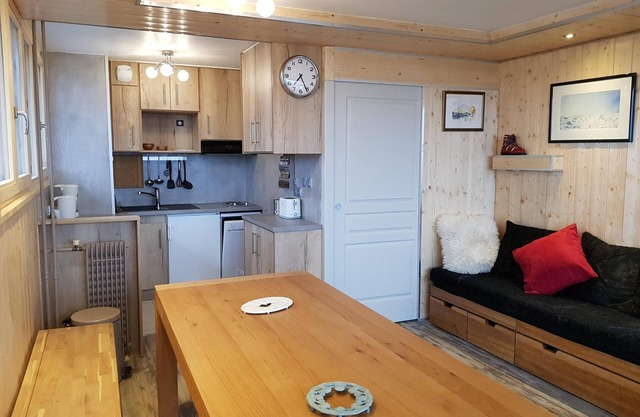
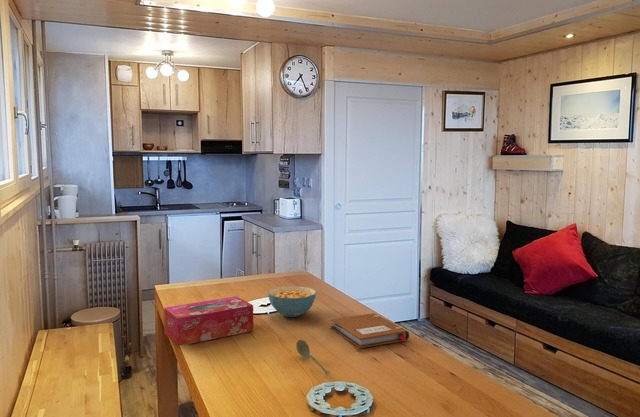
+ tissue box [163,296,254,347]
+ notebook [330,312,410,349]
+ soupspoon [295,339,331,376]
+ cereal bowl [267,285,317,318]
